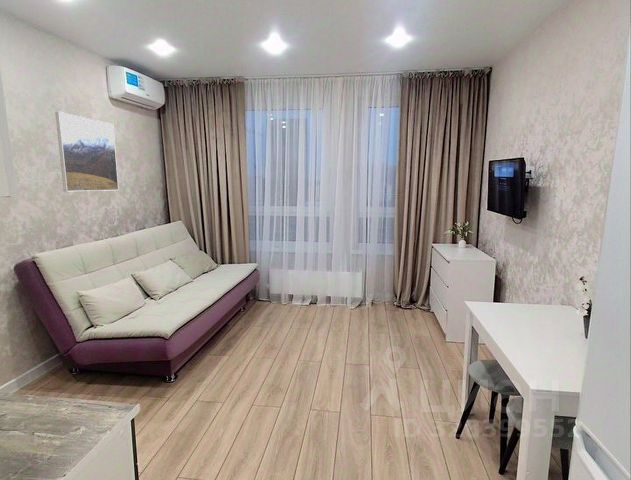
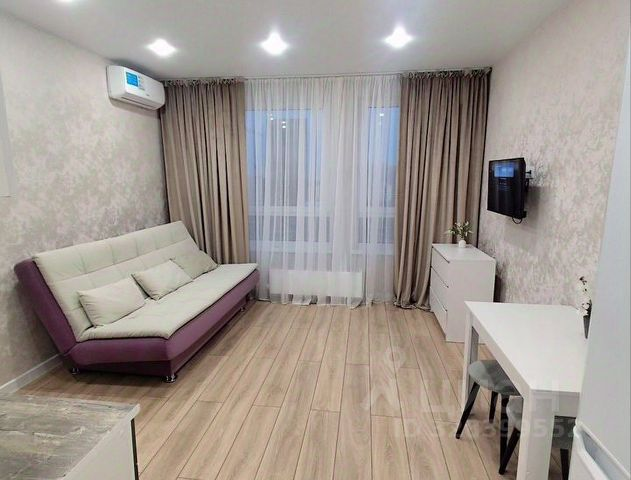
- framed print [54,111,120,192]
